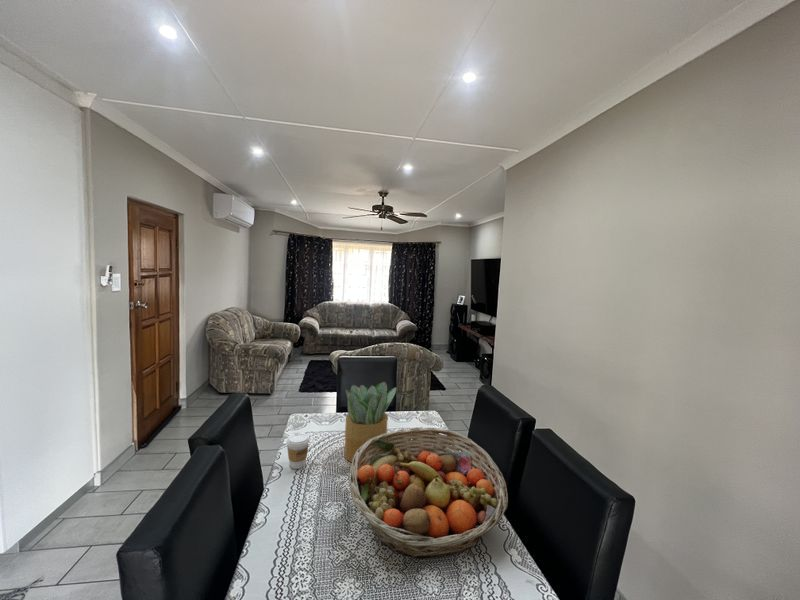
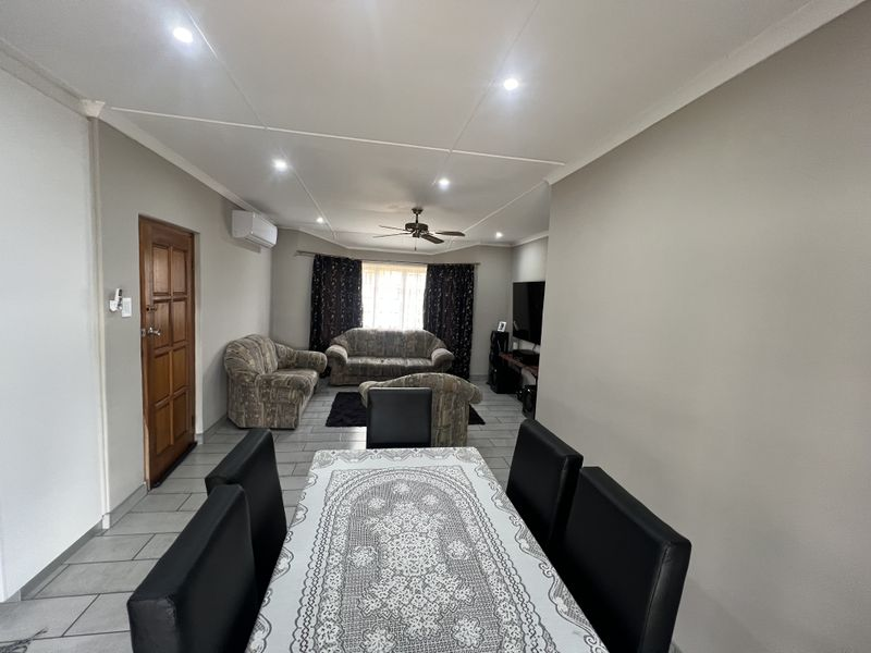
- fruit basket [348,427,509,560]
- potted plant [343,381,397,463]
- coffee cup [286,431,310,470]
